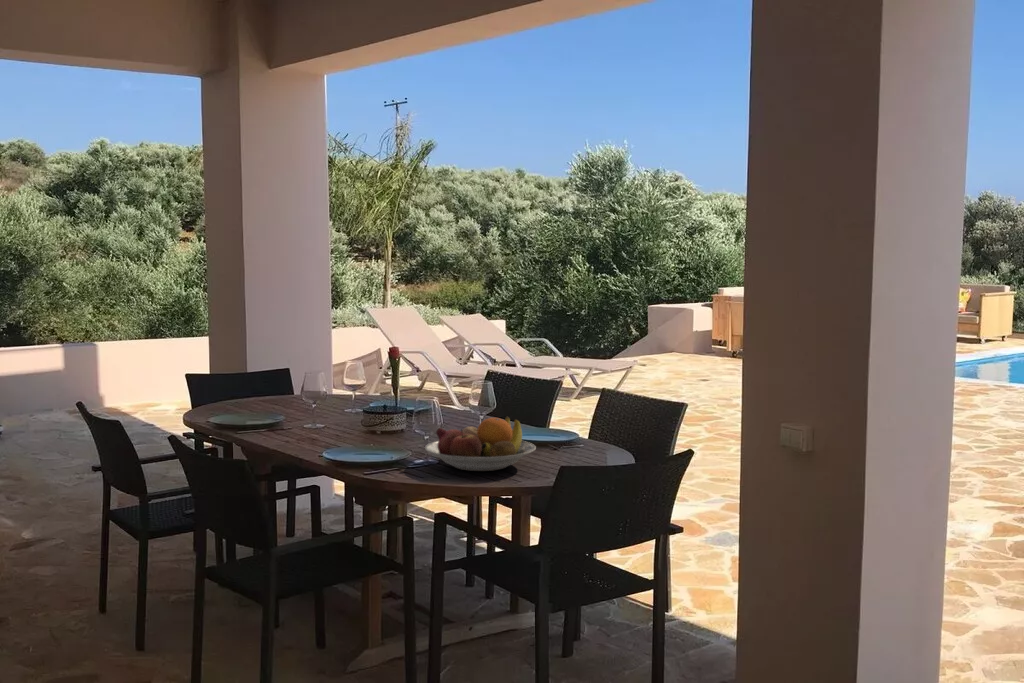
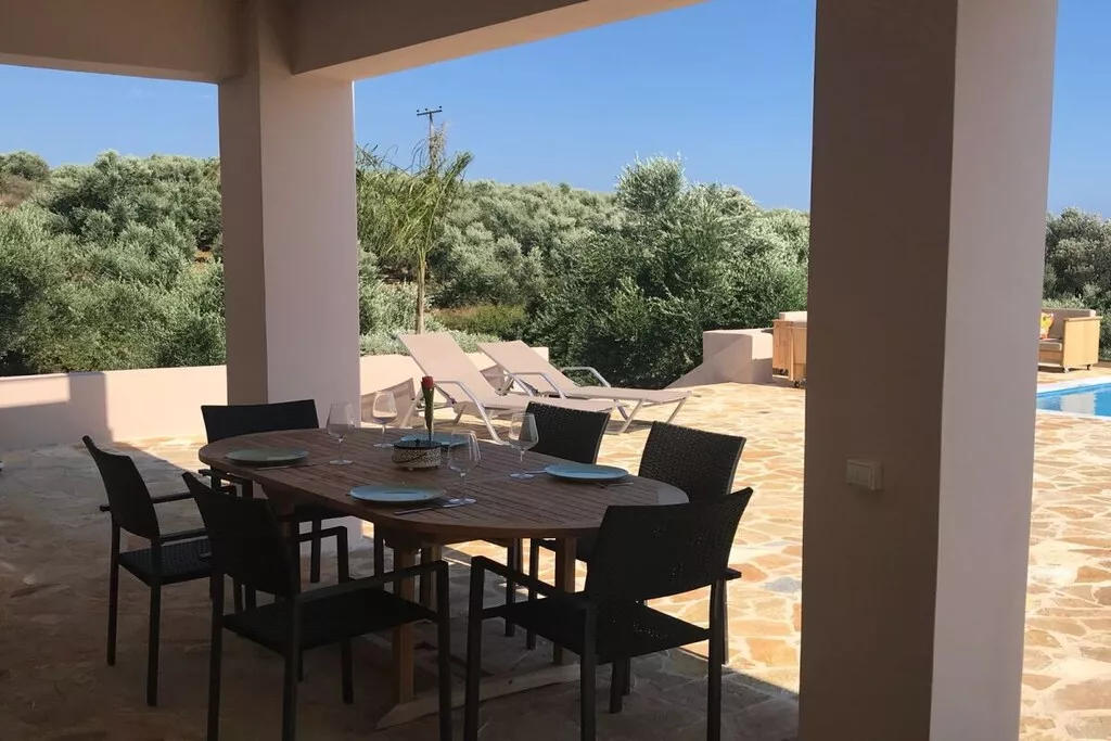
- fruit bowl [424,416,537,472]
